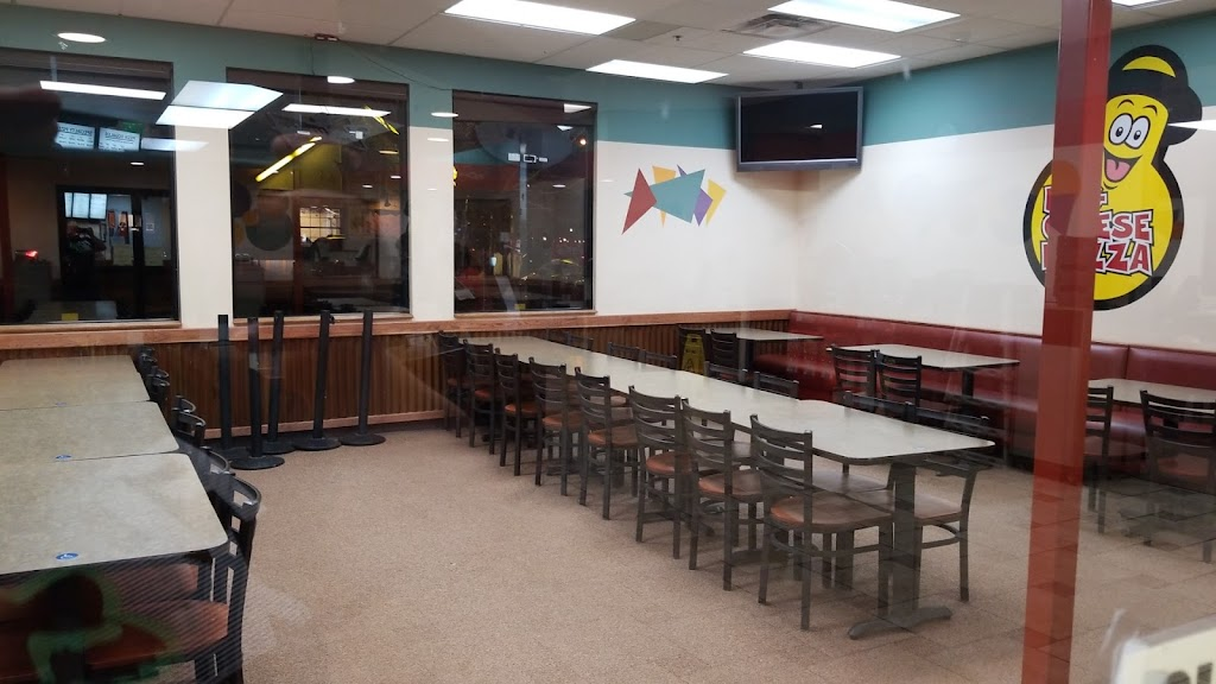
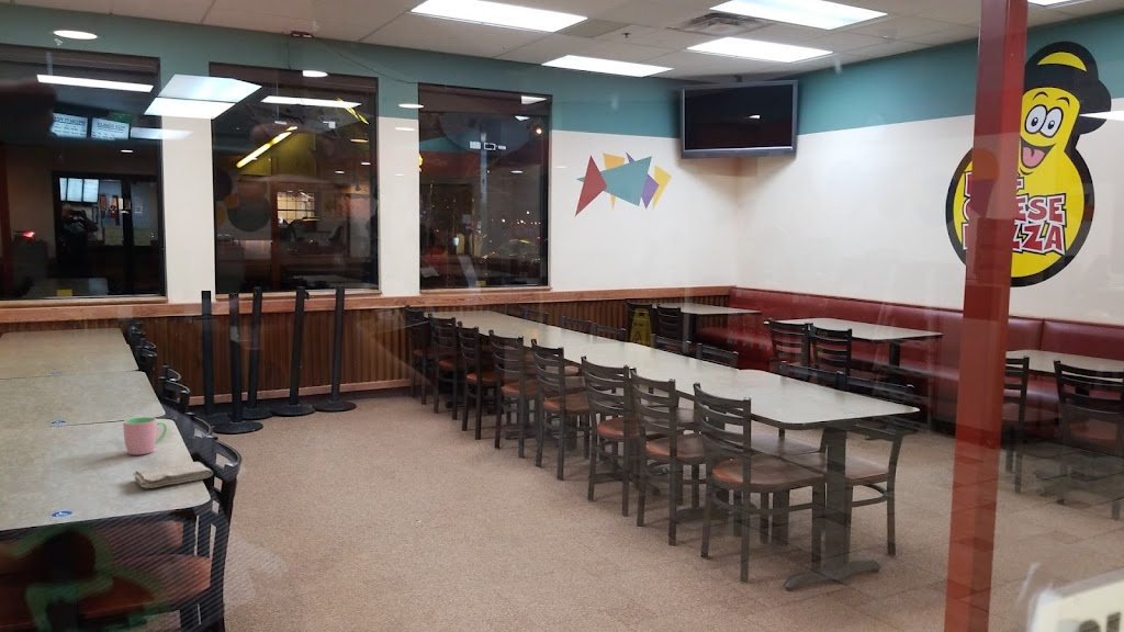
+ washcloth [132,461,214,489]
+ cup [122,416,169,455]
